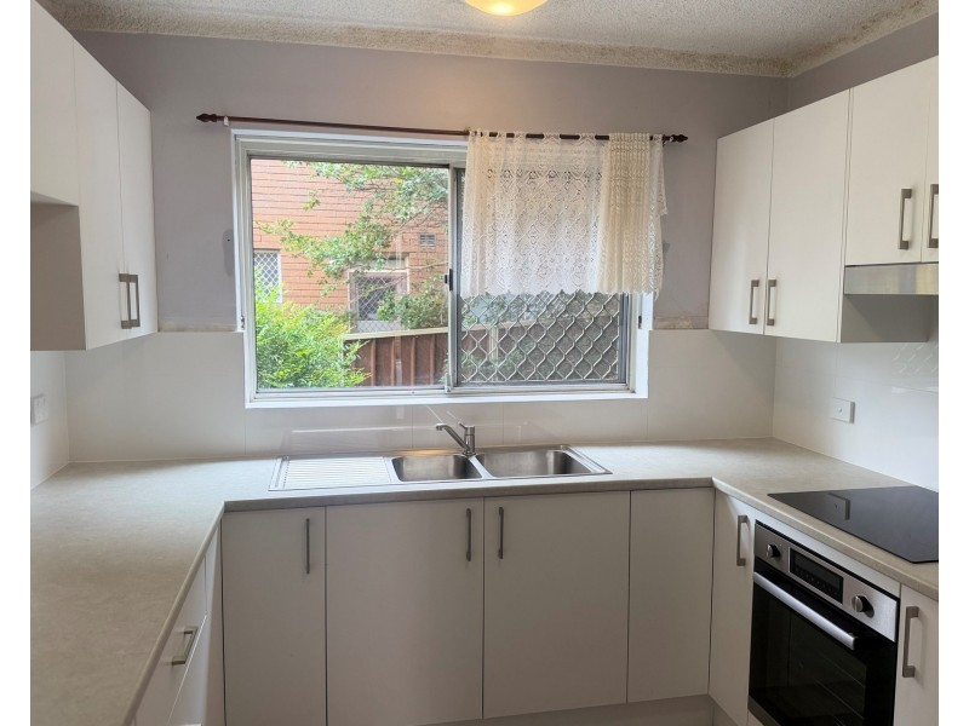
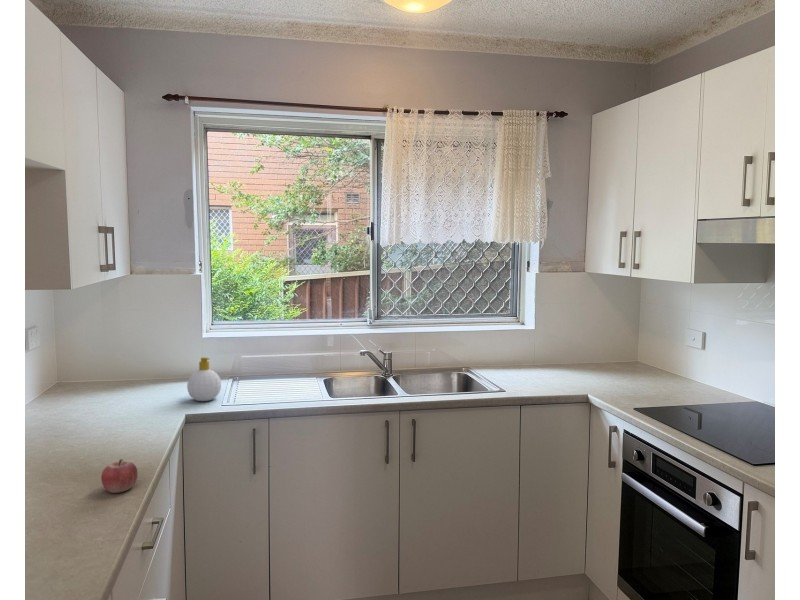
+ soap bottle [186,356,222,402]
+ fruit [100,458,139,494]
